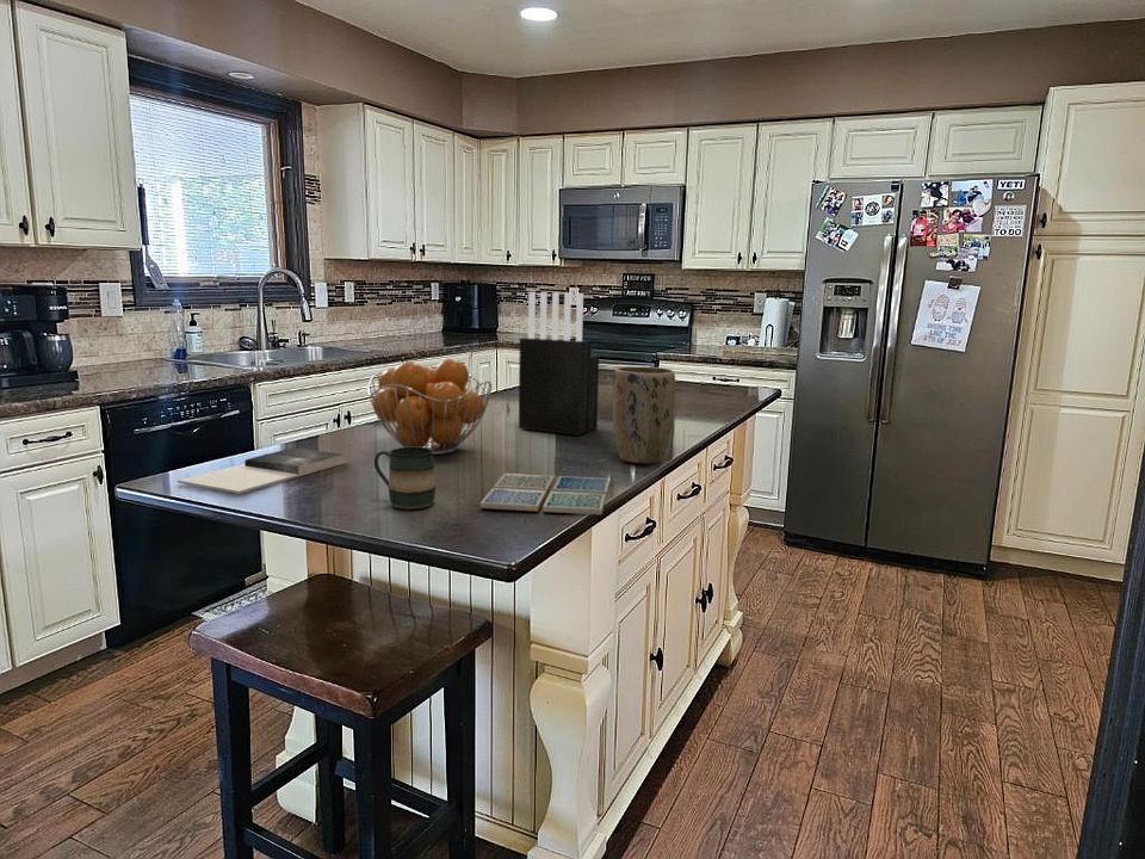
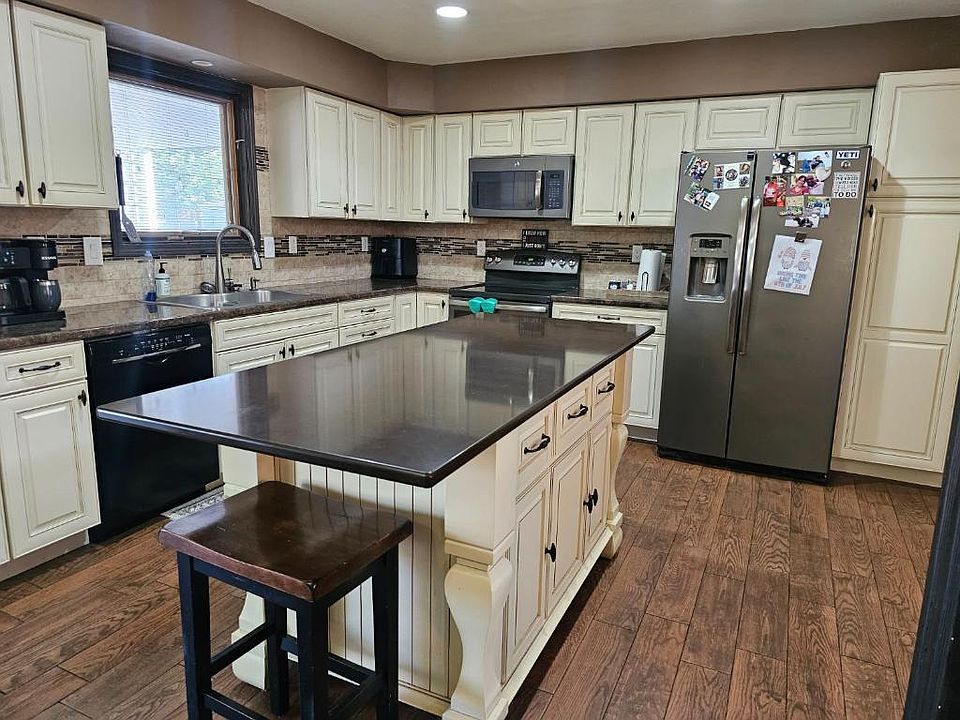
- book [177,446,346,495]
- mug [373,446,437,511]
- knife block [518,291,600,437]
- drink coaster [479,472,612,515]
- plant pot [612,365,676,464]
- fruit basket [366,358,493,456]
